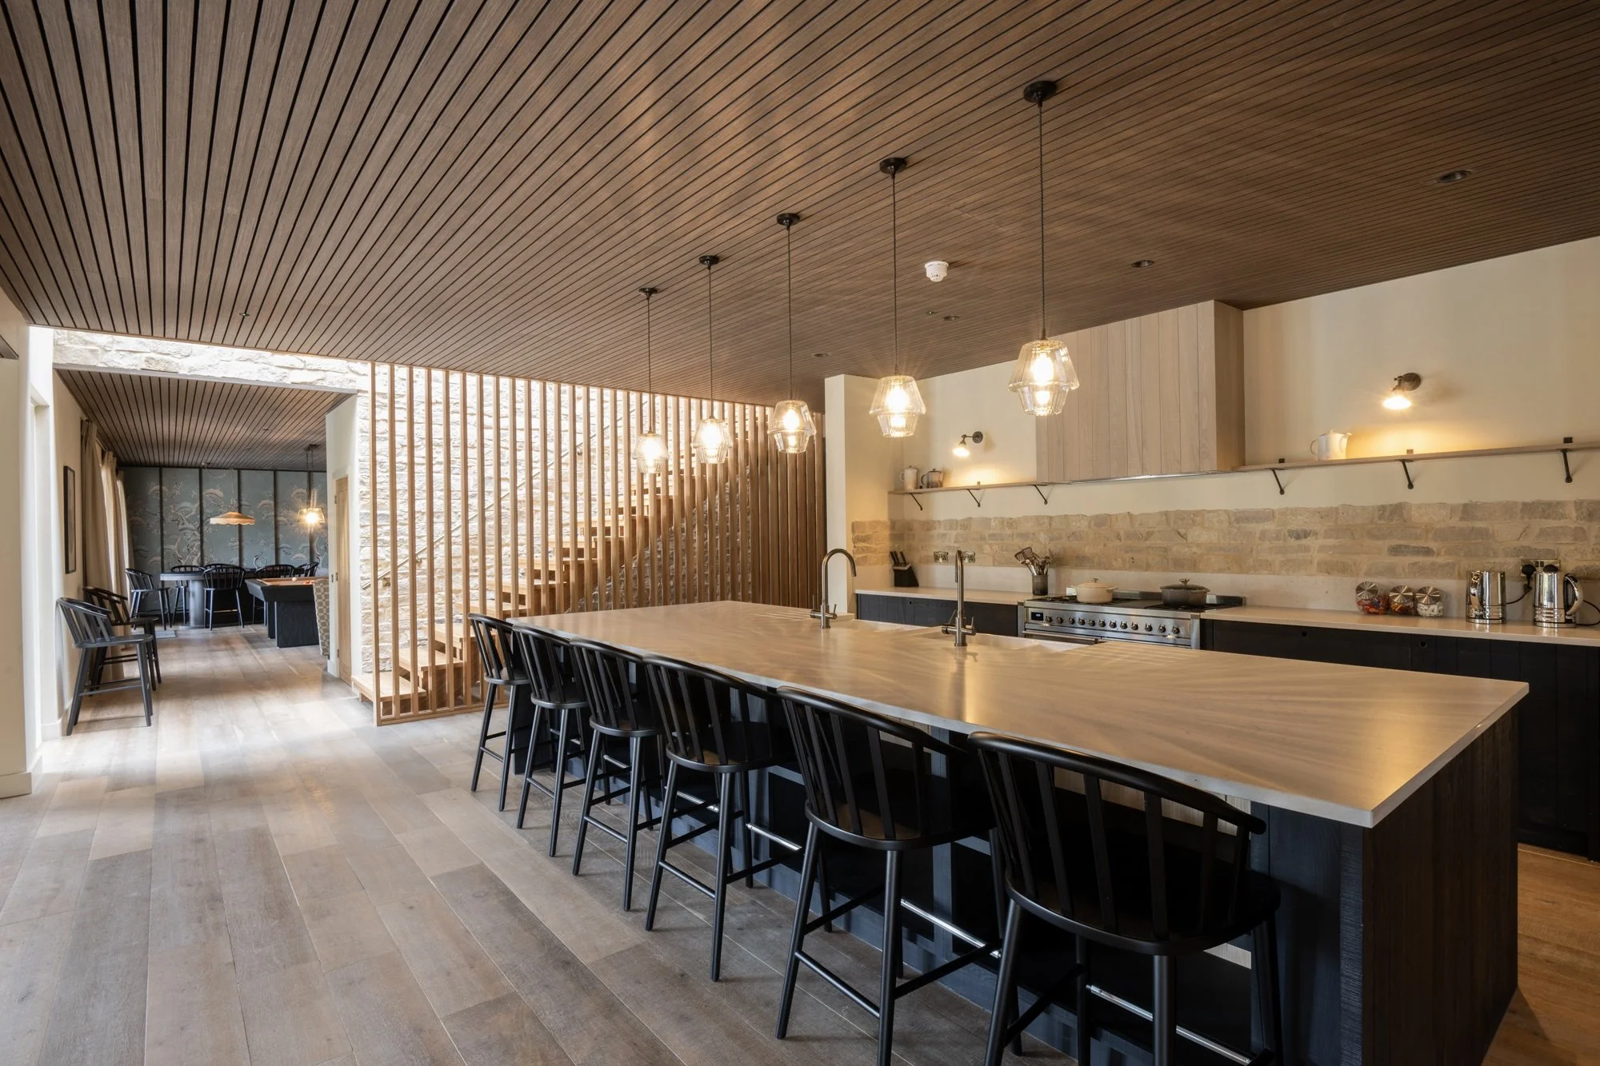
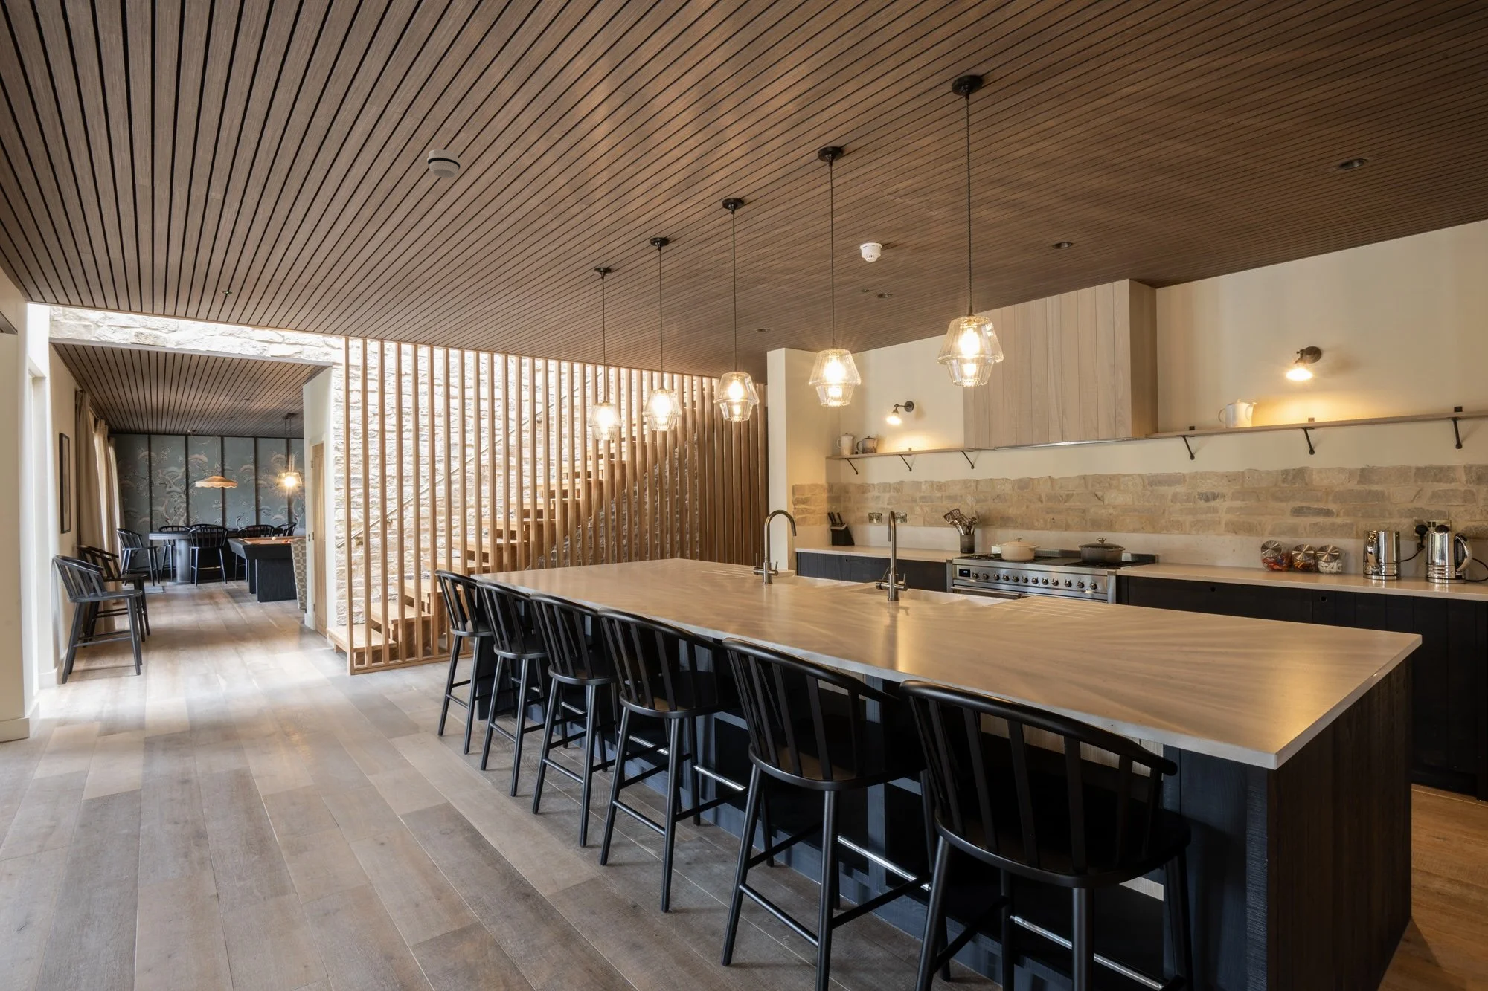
+ smoke detector [426,148,461,178]
